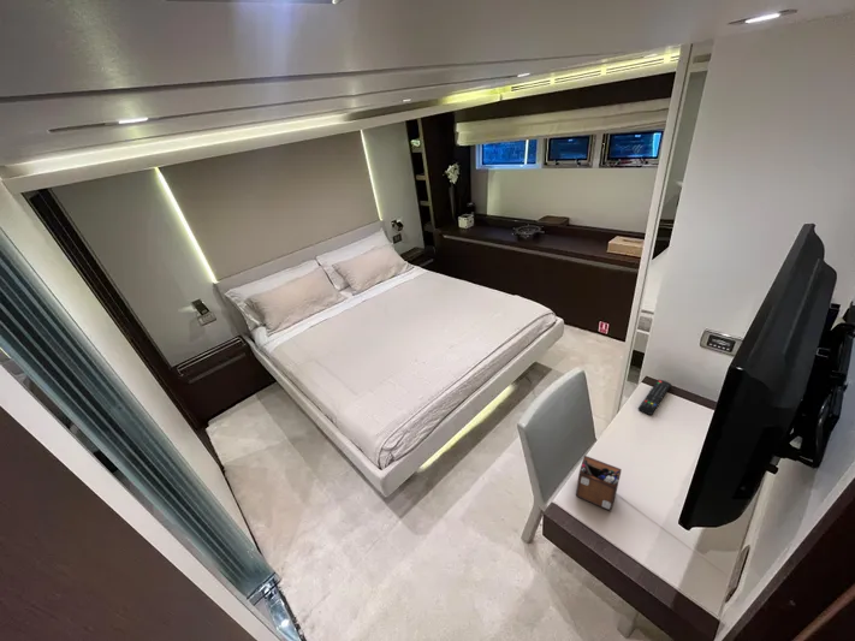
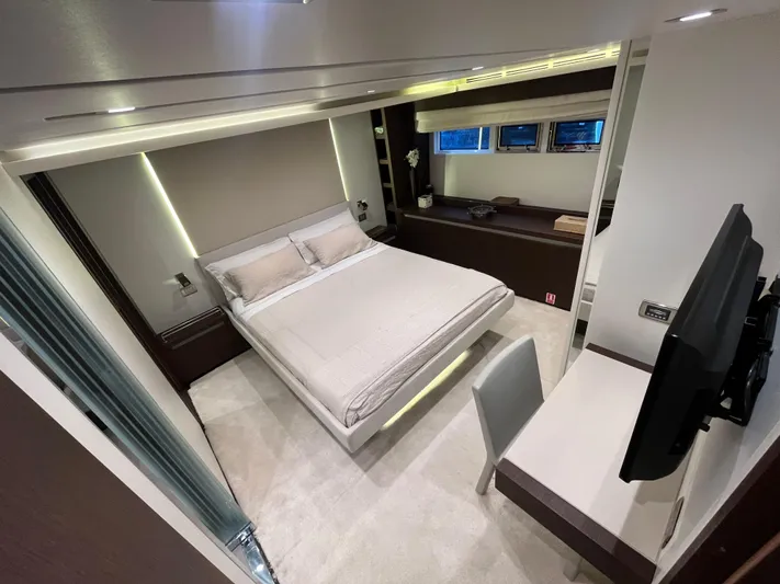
- desk organizer [575,455,623,512]
- remote control [637,378,672,416]
